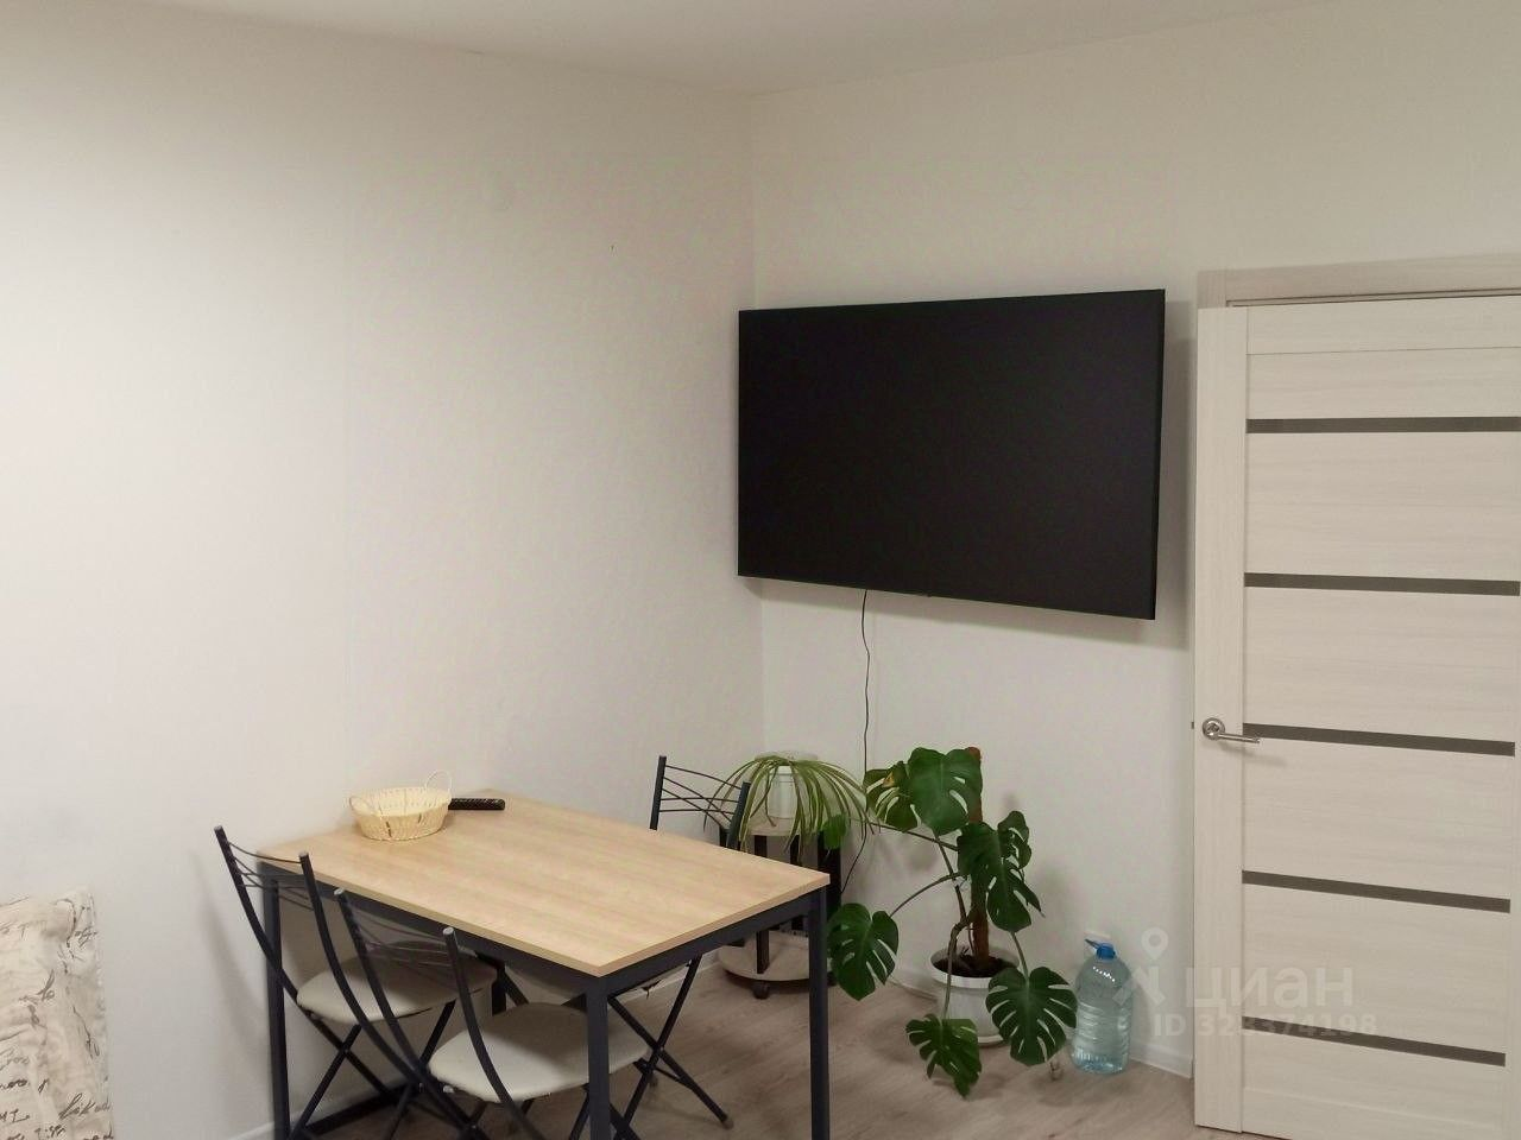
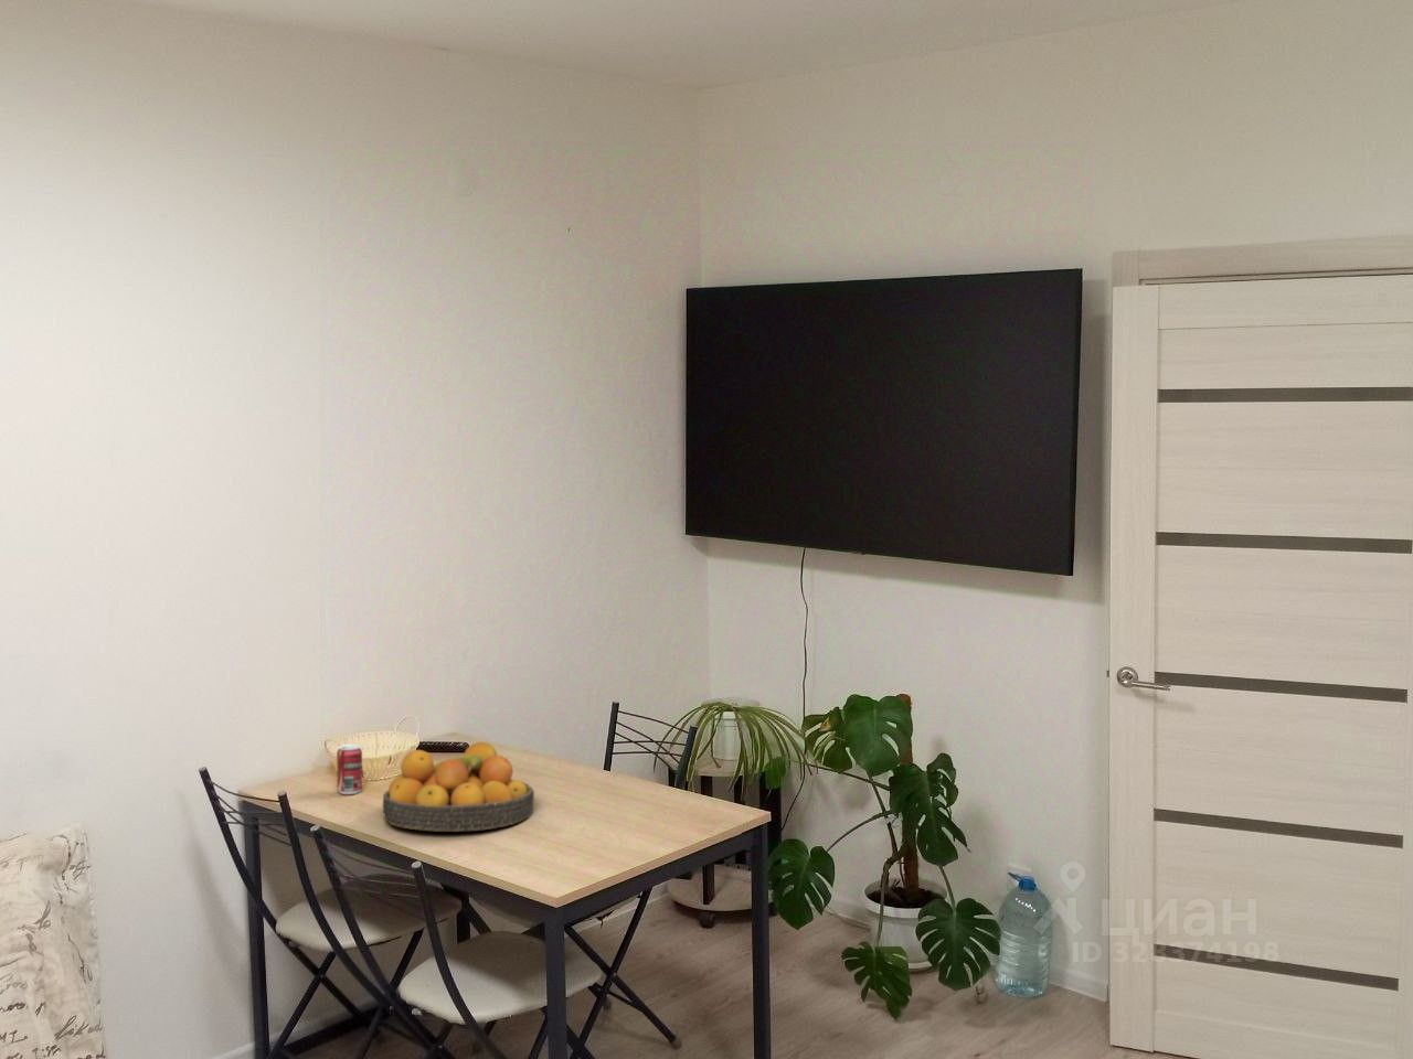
+ beverage can [336,743,363,795]
+ fruit bowl [382,741,535,833]
